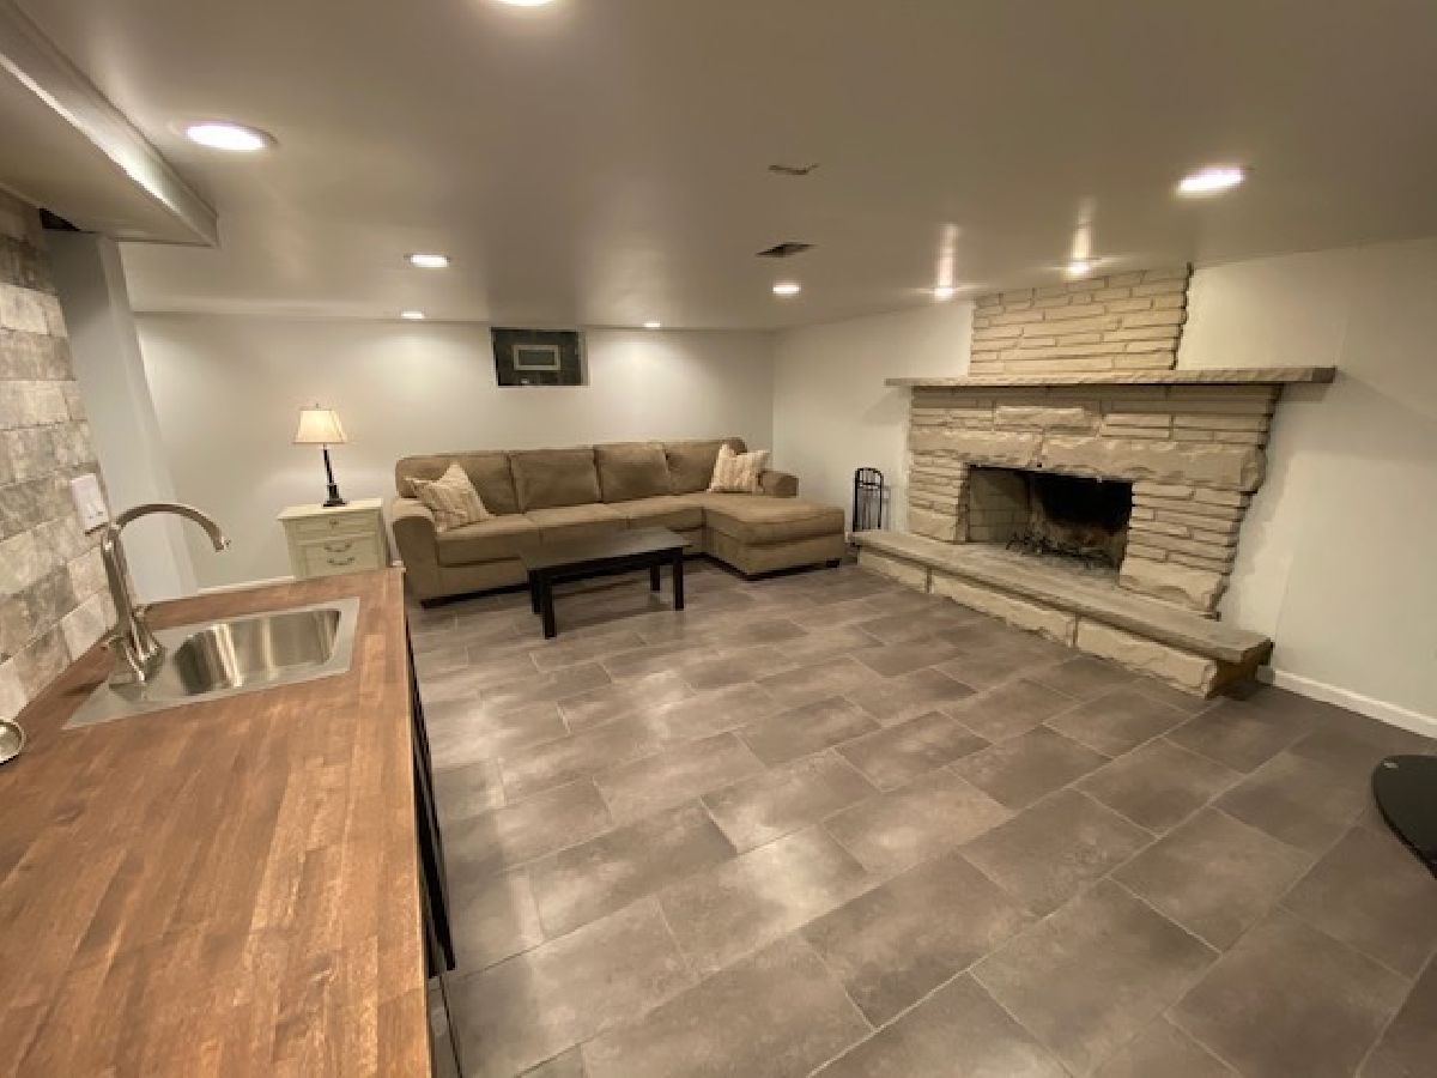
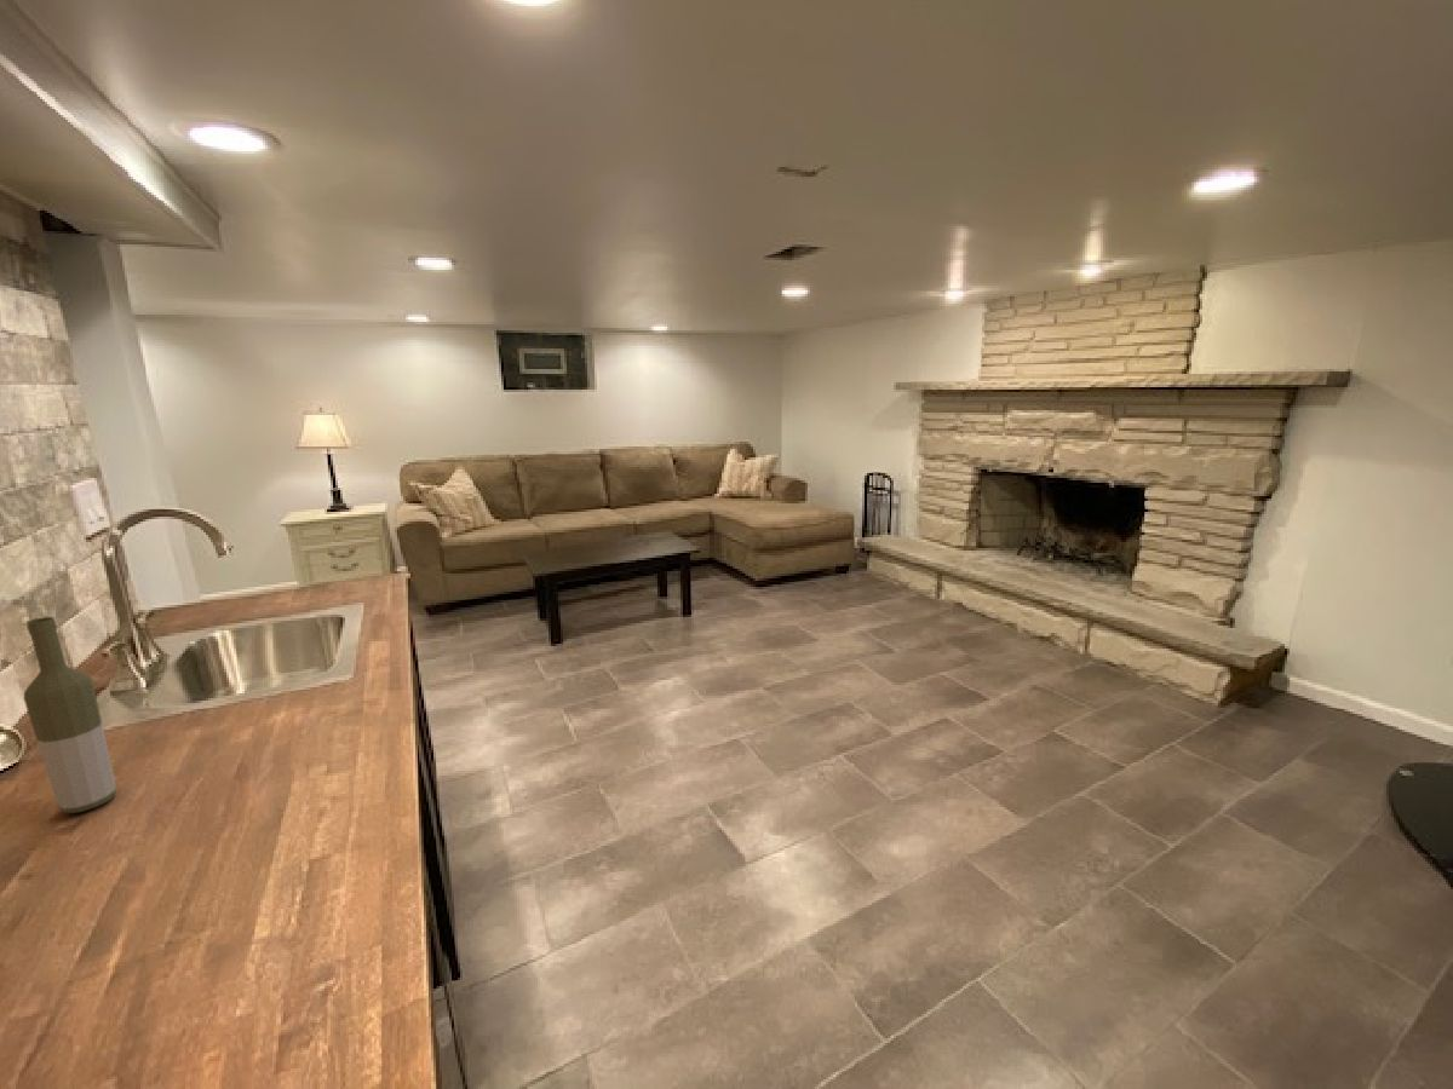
+ bottle [23,616,117,814]
